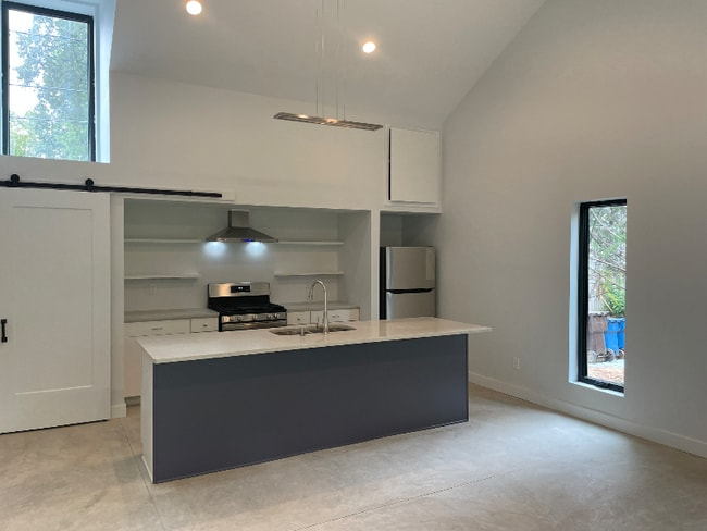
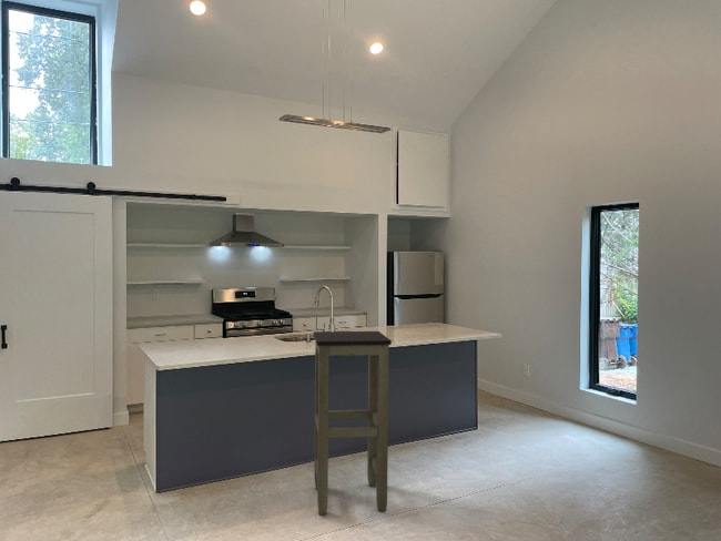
+ bar stool [313,330,393,516]
